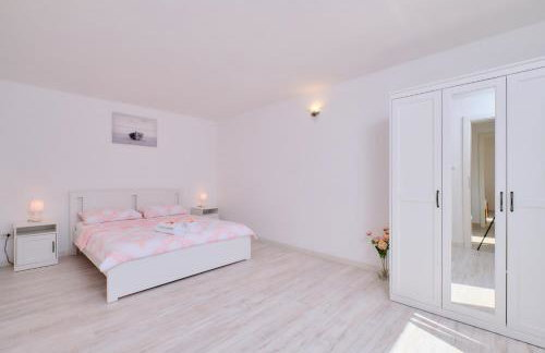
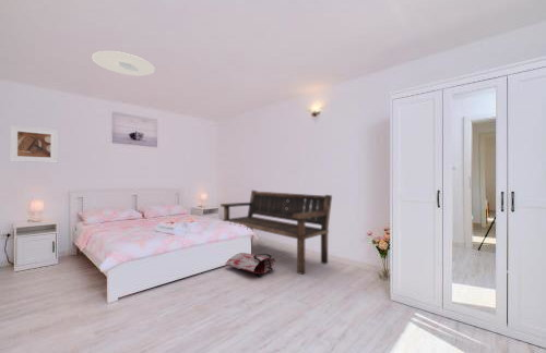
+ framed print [8,124,59,165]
+ bench [219,190,333,276]
+ bag [224,252,276,278]
+ ceiling light [91,50,156,76]
